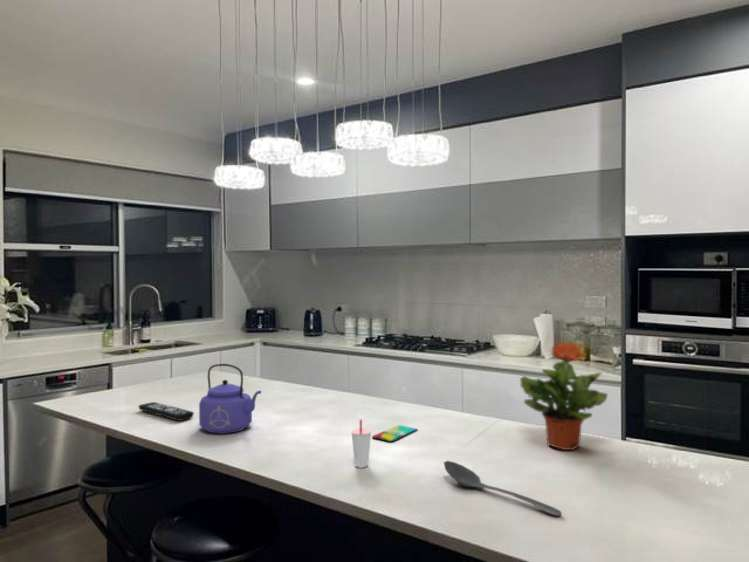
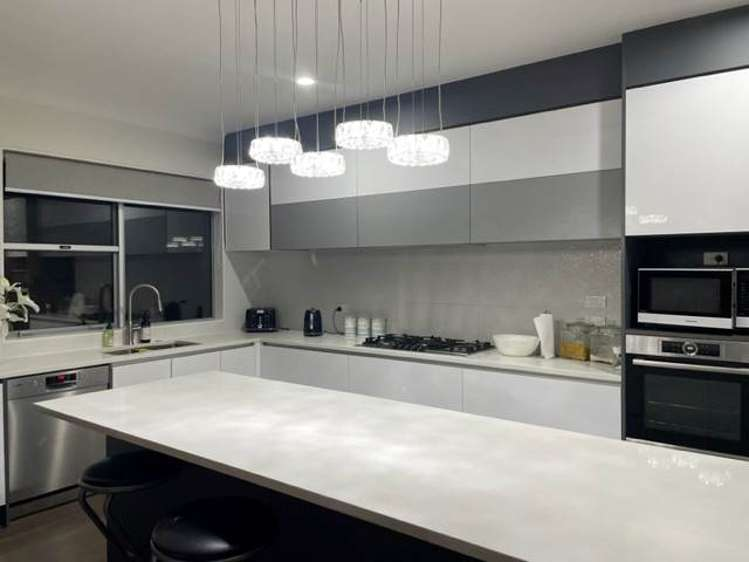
- stirrer [443,460,563,517]
- potted plant [519,341,608,451]
- cup [350,419,373,469]
- remote control [138,401,195,422]
- kettle [198,363,262,435]
- smartphone [371,424,419,443]
